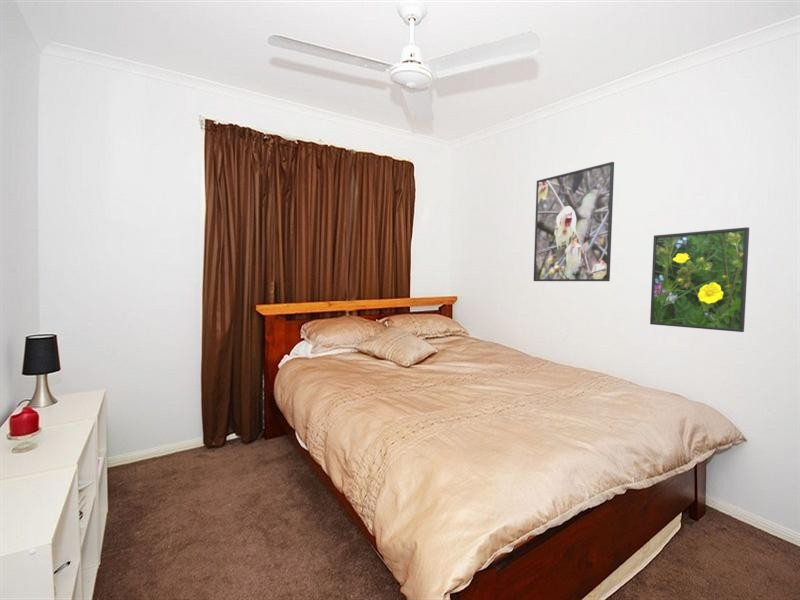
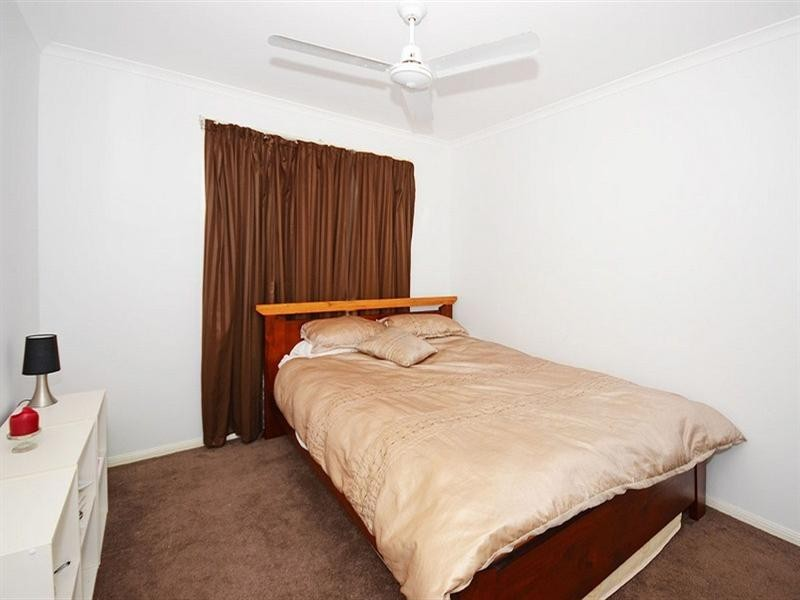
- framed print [649,226,750,333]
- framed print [533,161,615,282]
